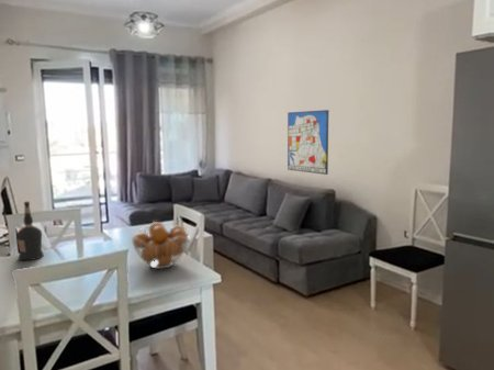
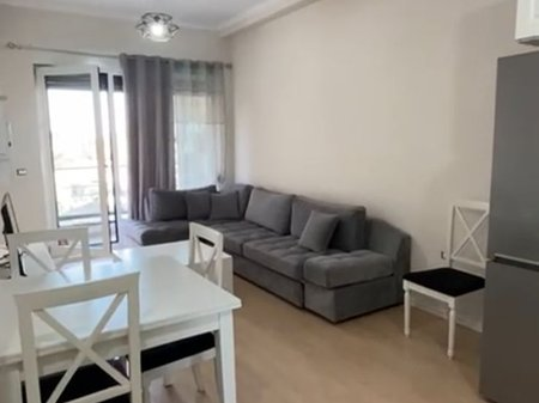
- fruit basket [131,221,190,270]
- liquor bottle [15,201,45,261]
- wall art [287,109,329,176]
